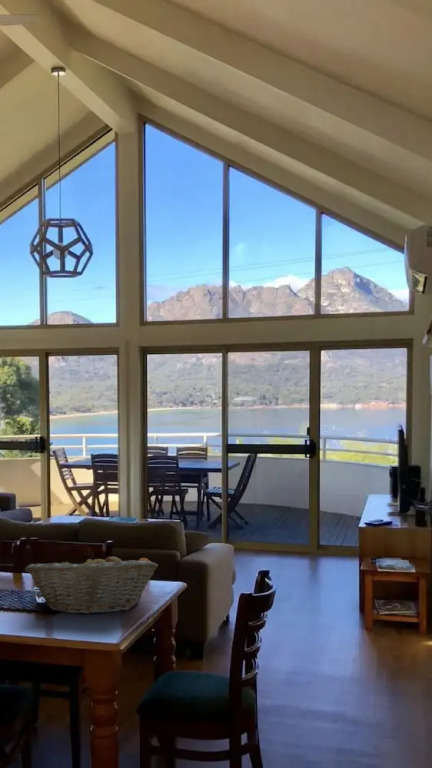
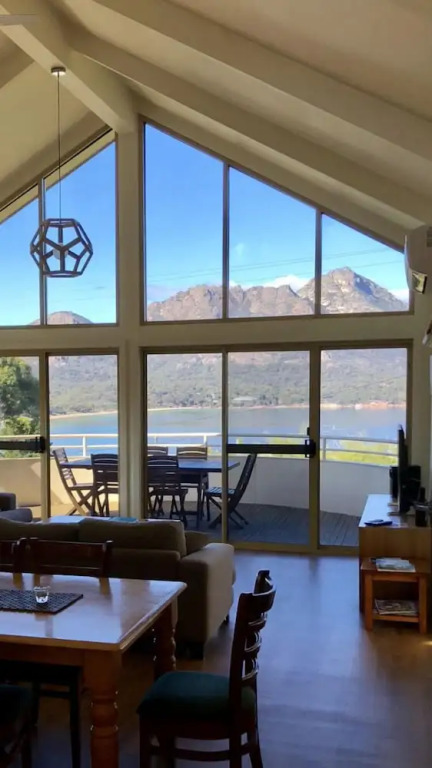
- fruit basket [24,551,159,615]
